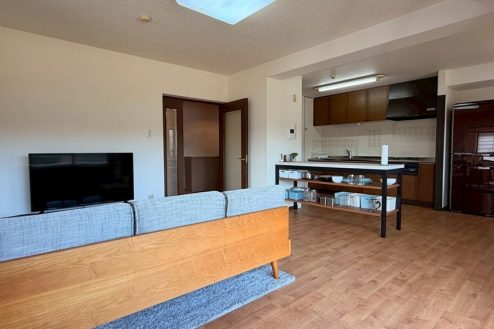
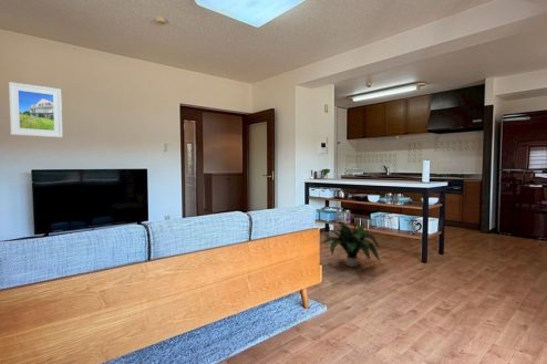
+ potted plant [320,218,381,268]
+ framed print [8,81,63,138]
